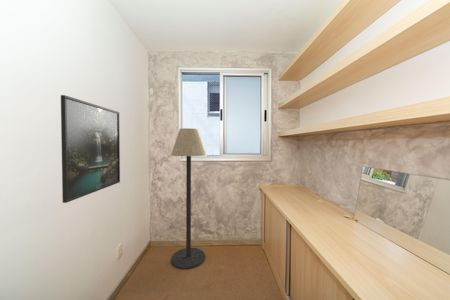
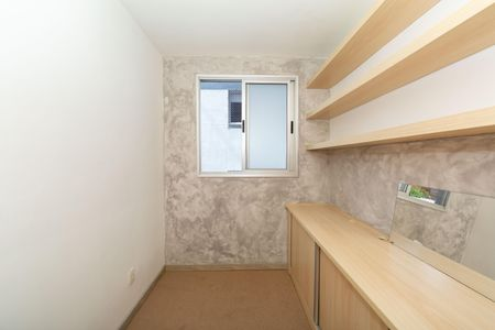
- floor lamp [170,127,207,270]
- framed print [60,94,121,204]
